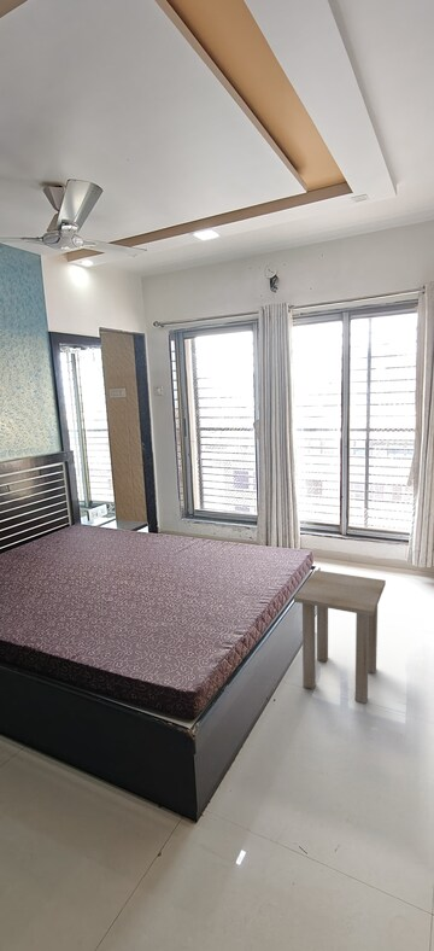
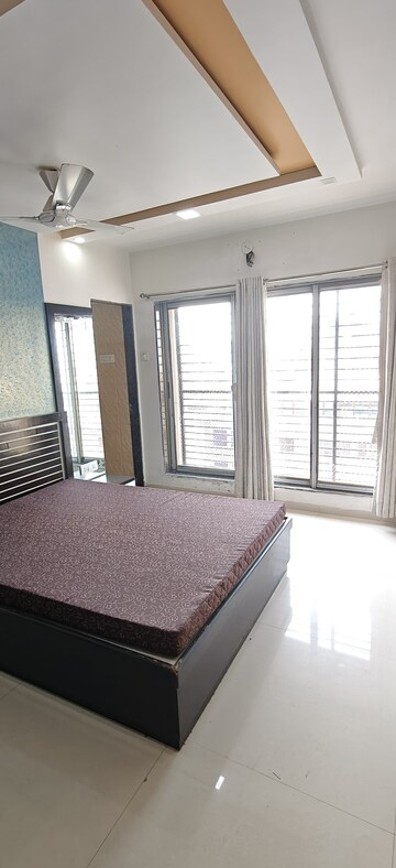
- side table [293,568,387,704]
